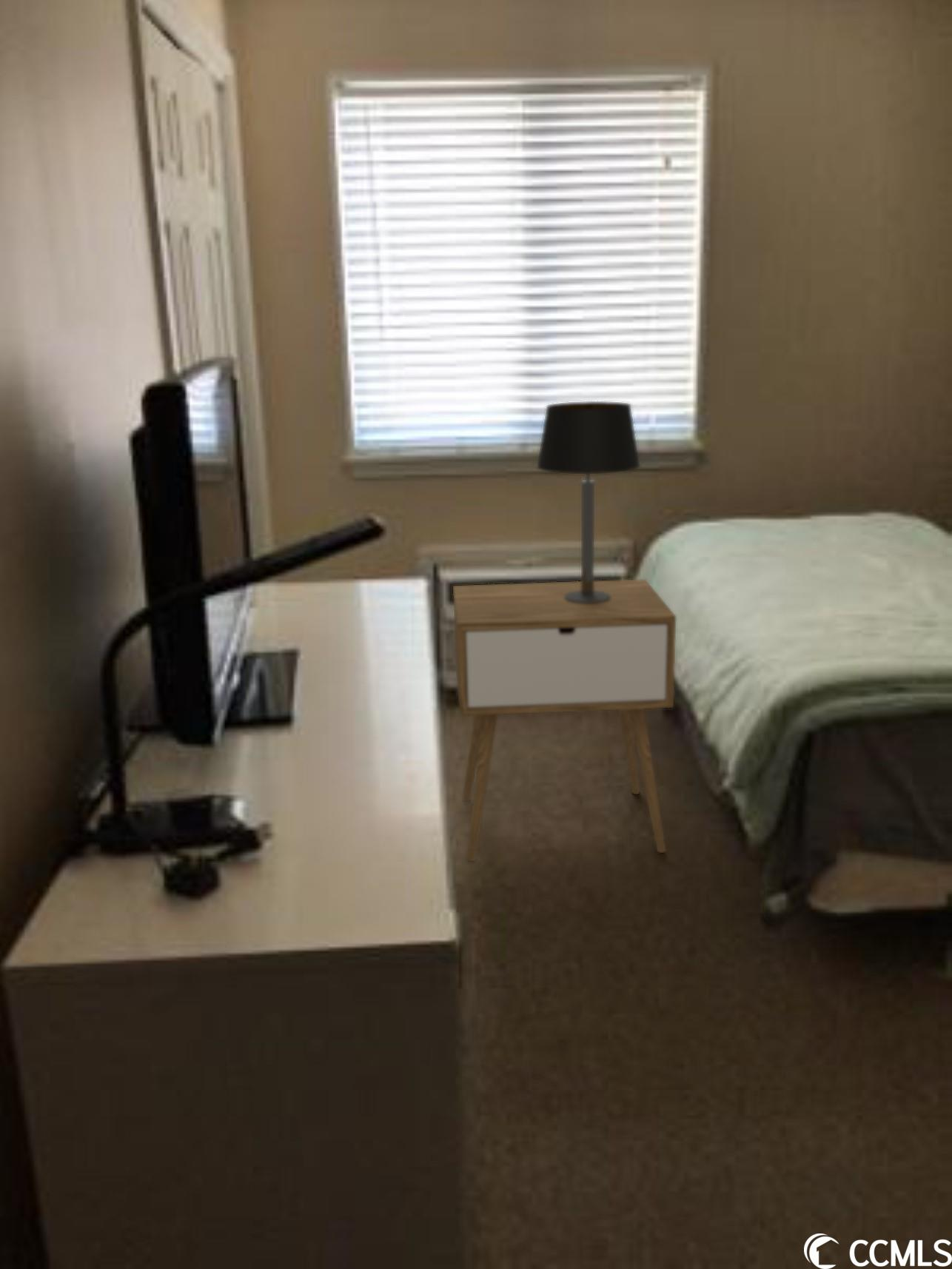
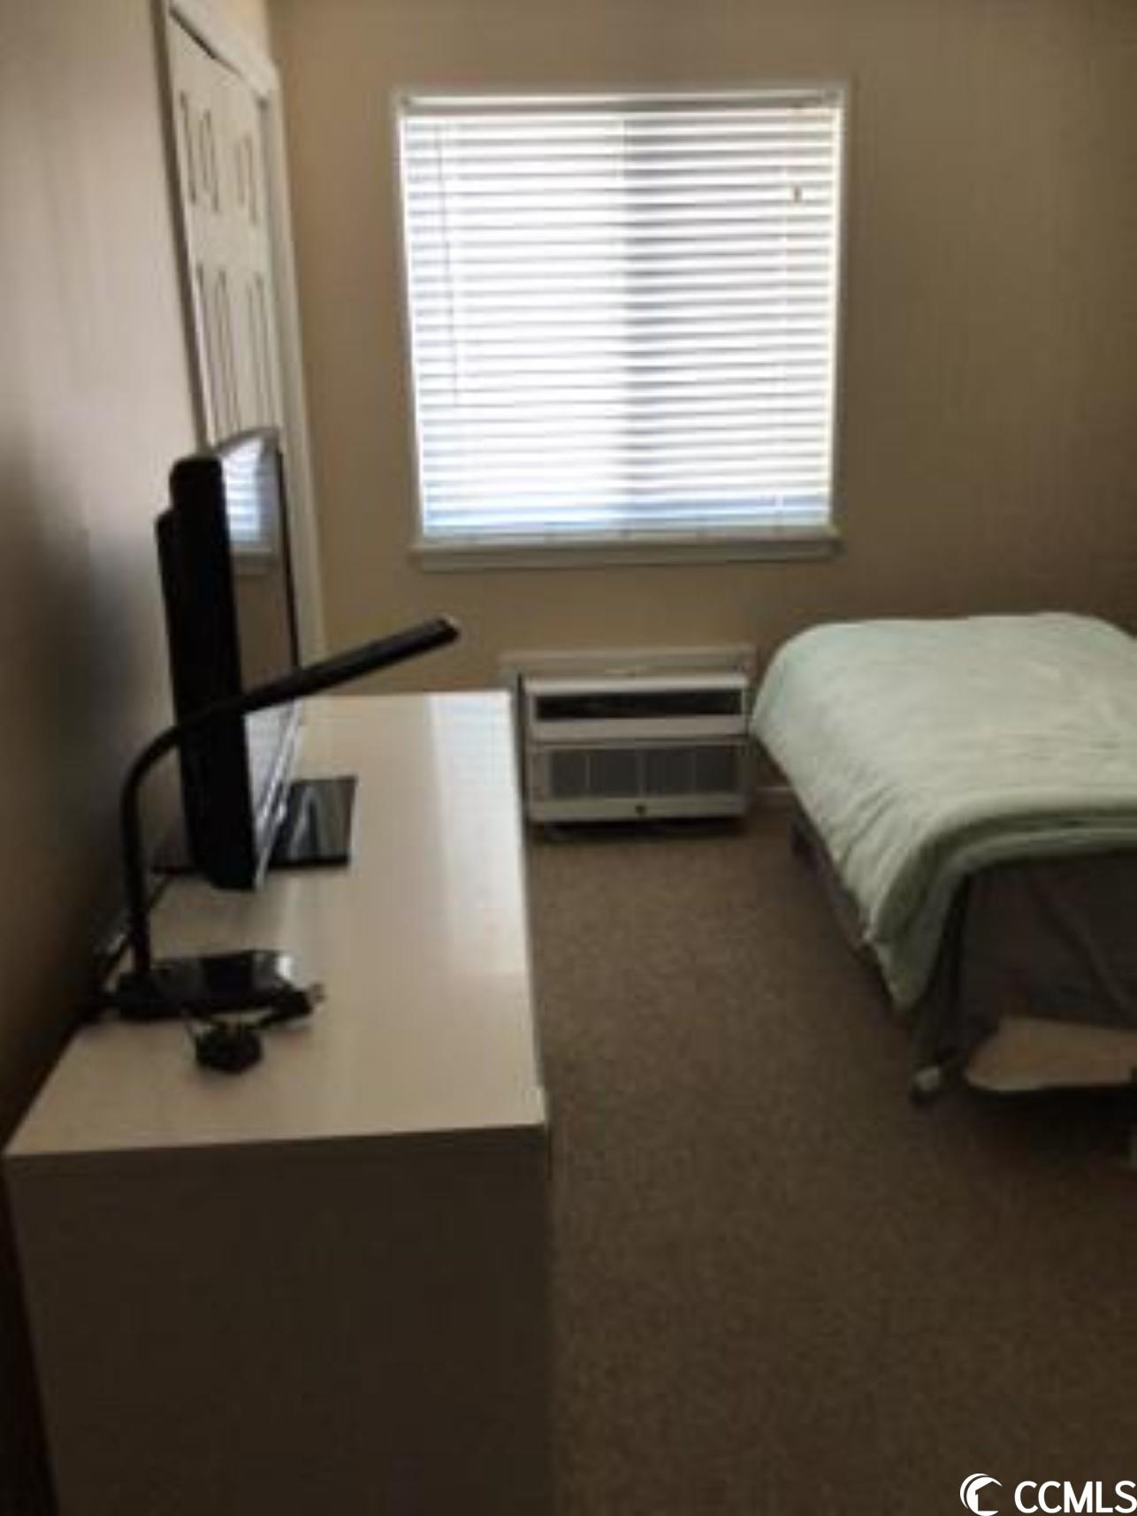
- nightstand [452,578,677,862]
- table lamp [536,401,641,603]
